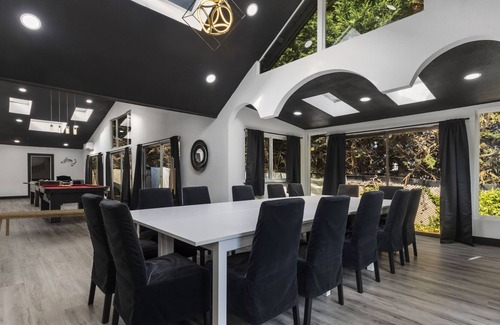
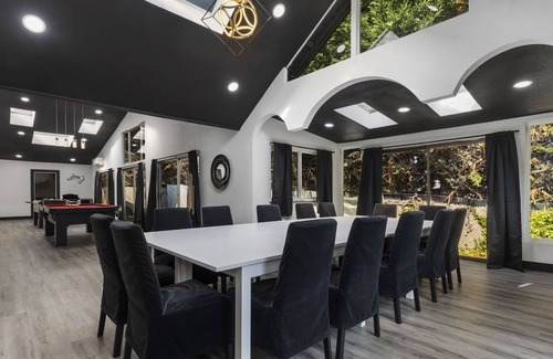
- bench [0,208,86,237]
